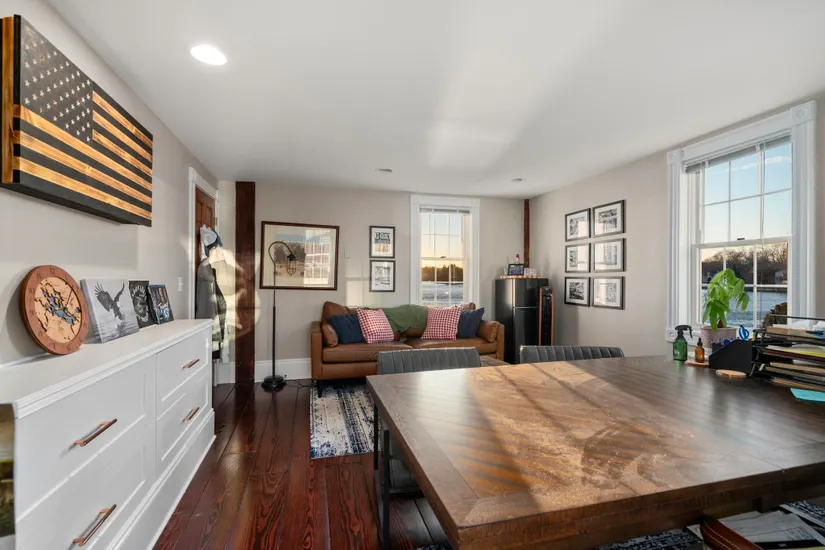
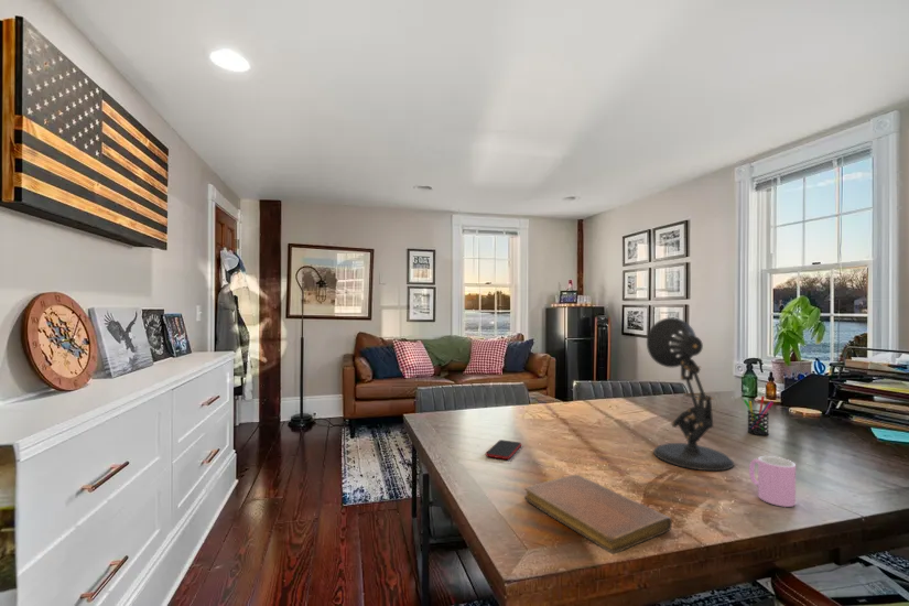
+ cup [748,455,797,508]
+ smartphone [485,439,522,461]
+ pen holder [743,394,775,436]
+ desk lamp [646,316,735,472]
+ notebook [523,474,673,554]
